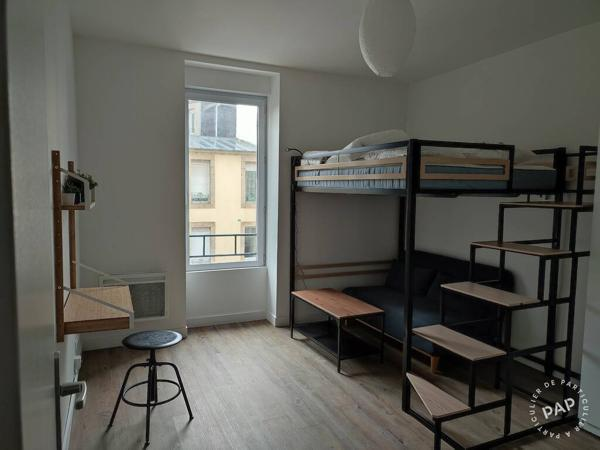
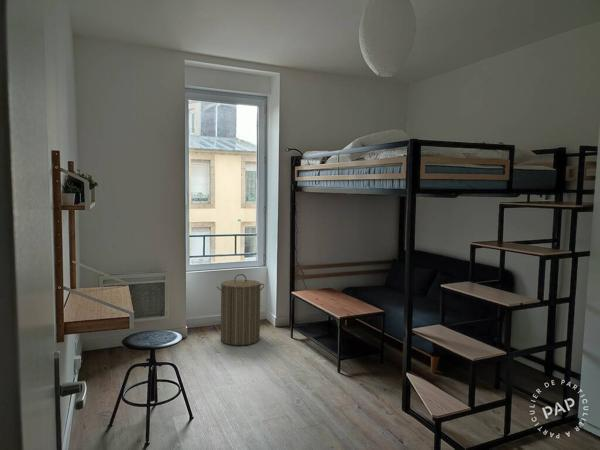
+ laundry hamper [216,273,265,346]
